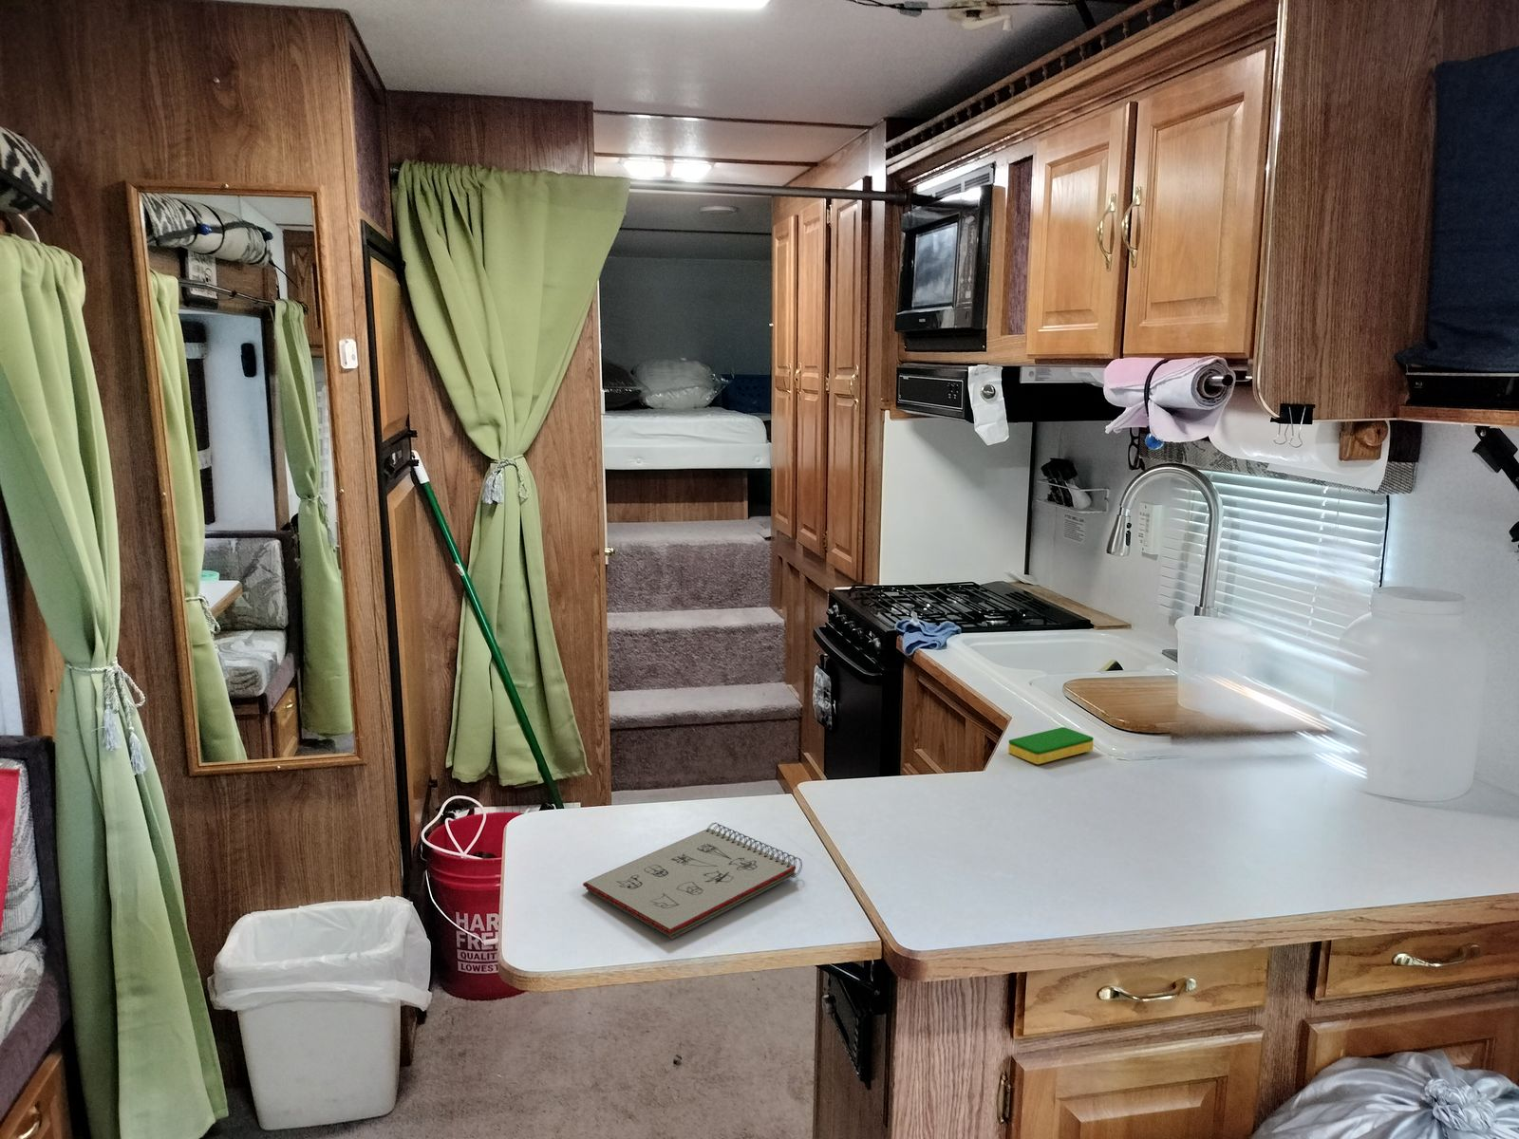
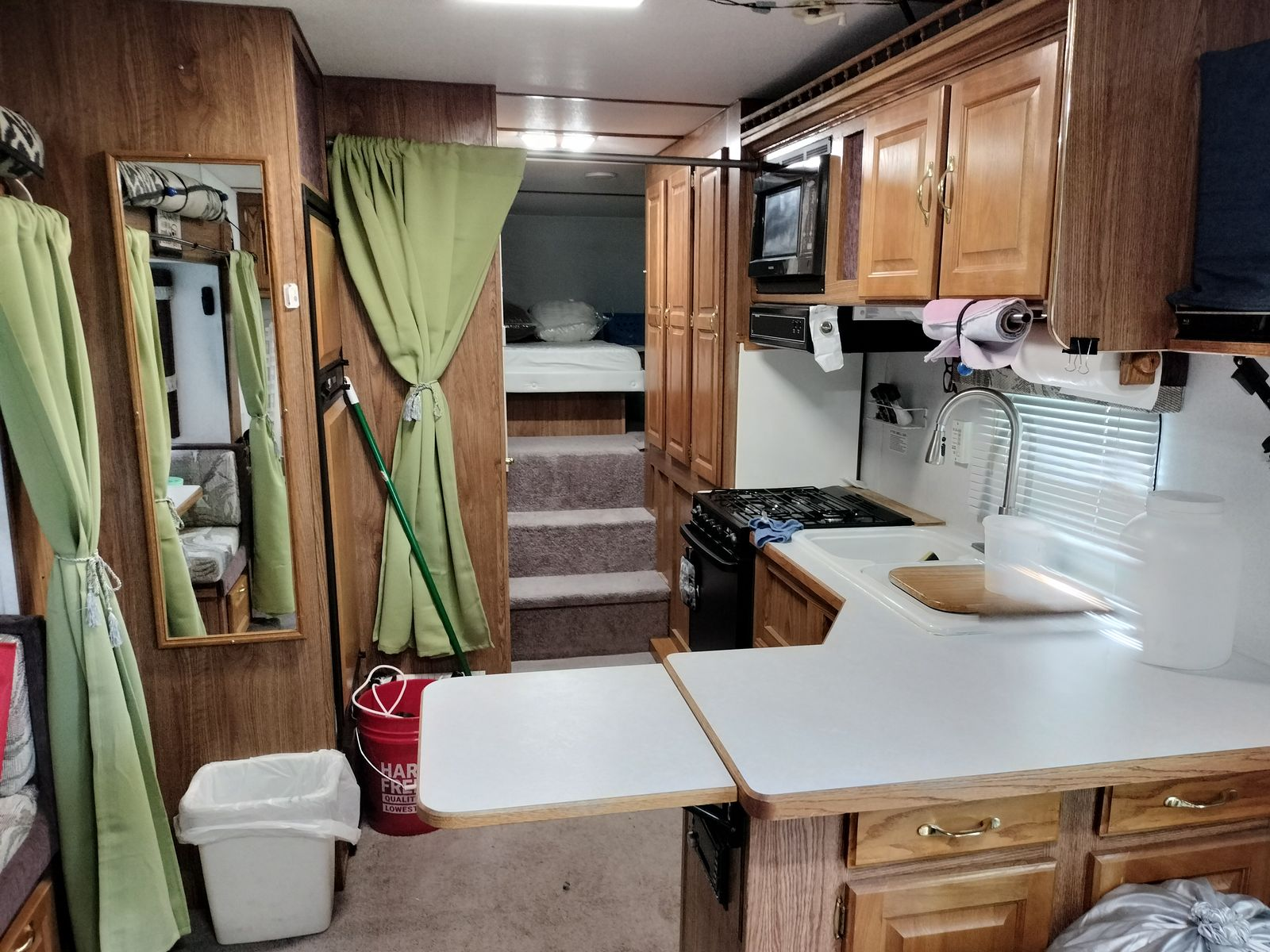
- dish sponge [1007,726,1094,765]
- notepad [582,822,804,939]
